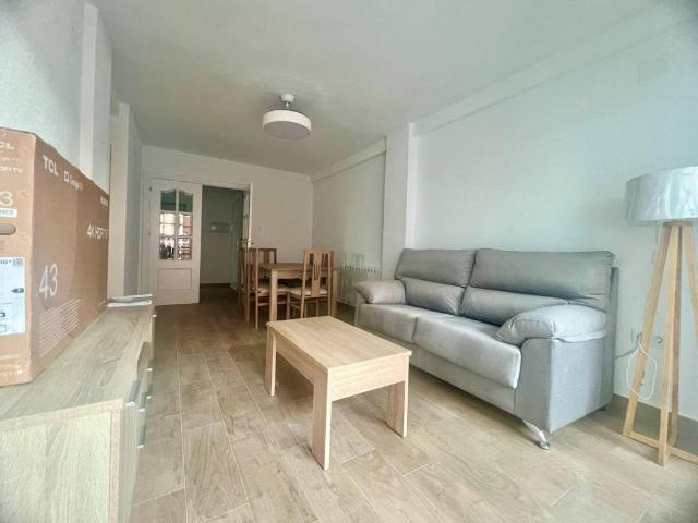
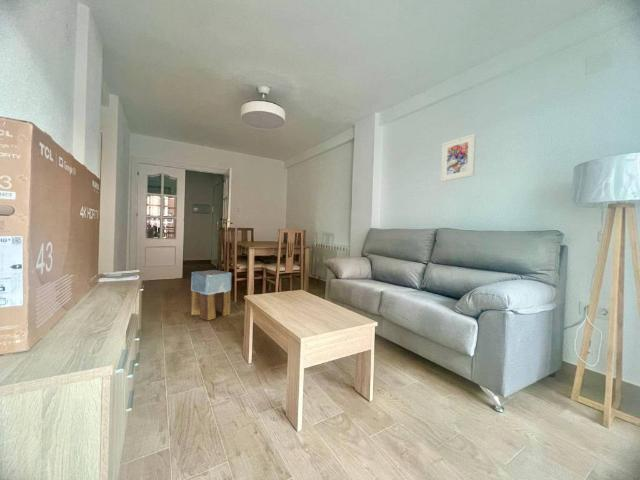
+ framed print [440,133,477,183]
+ stool [190,269,232,321]
